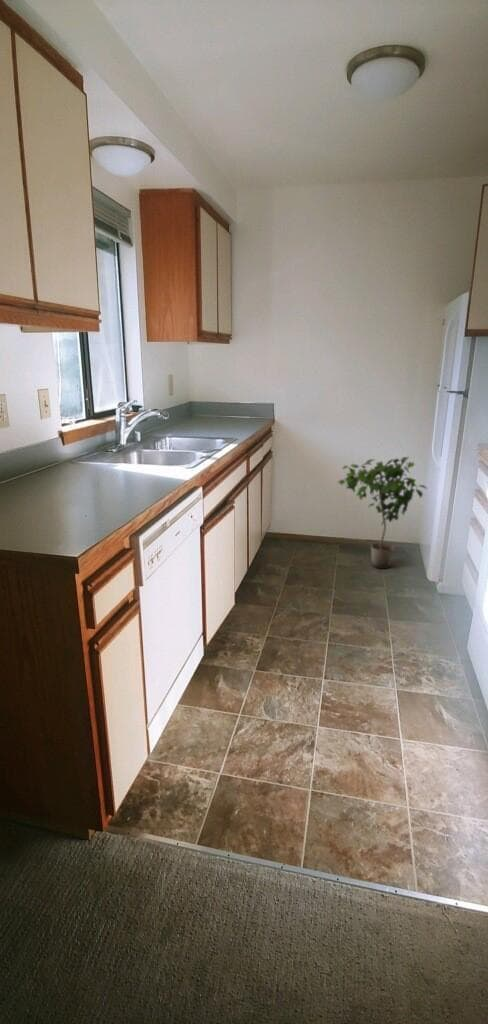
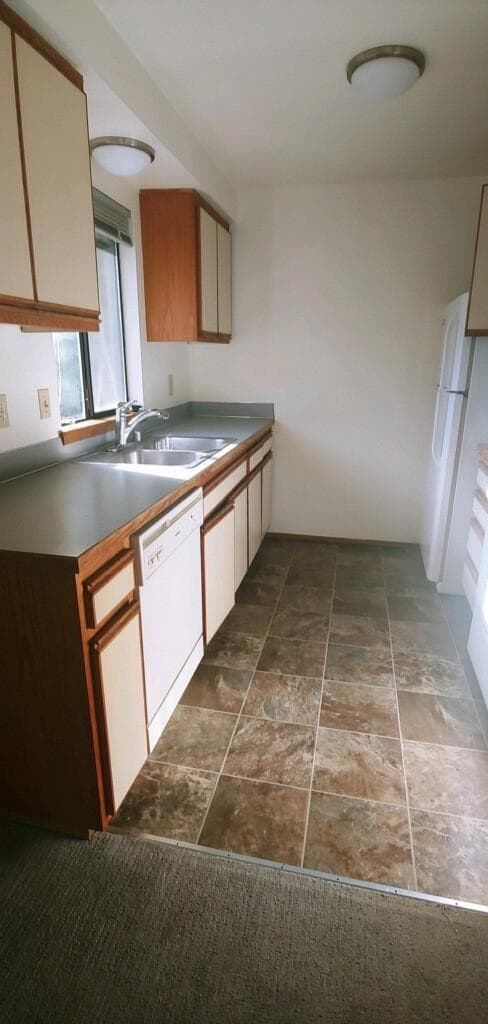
- potted plant [337,456,428,570]
